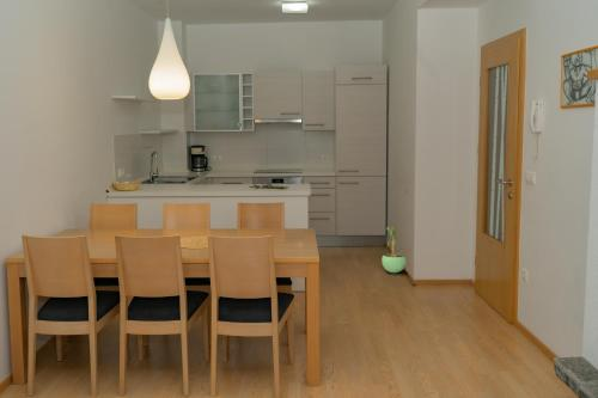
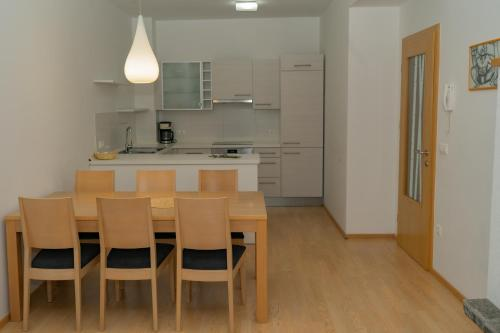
- potted plant [380,225,407,274]
